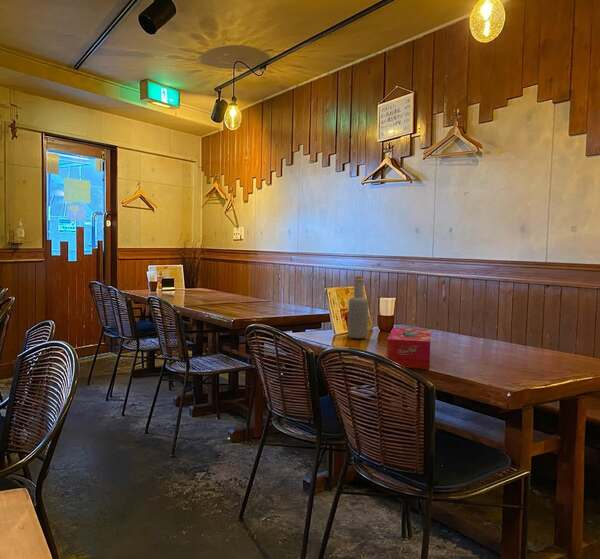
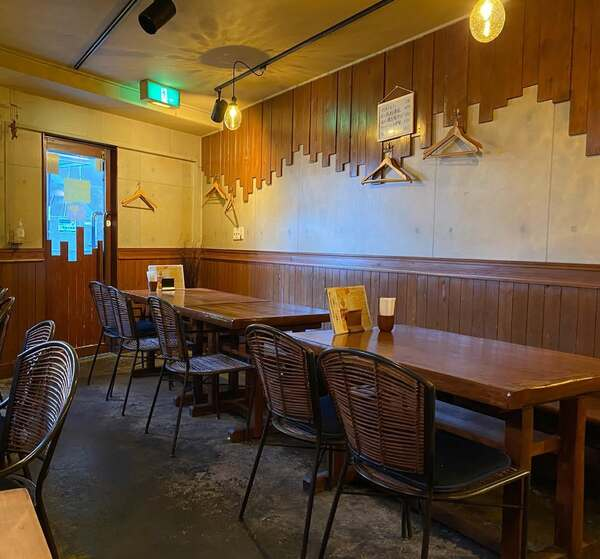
- tissue box [386,327,431,370]
- bottle [347,275,369,340]
